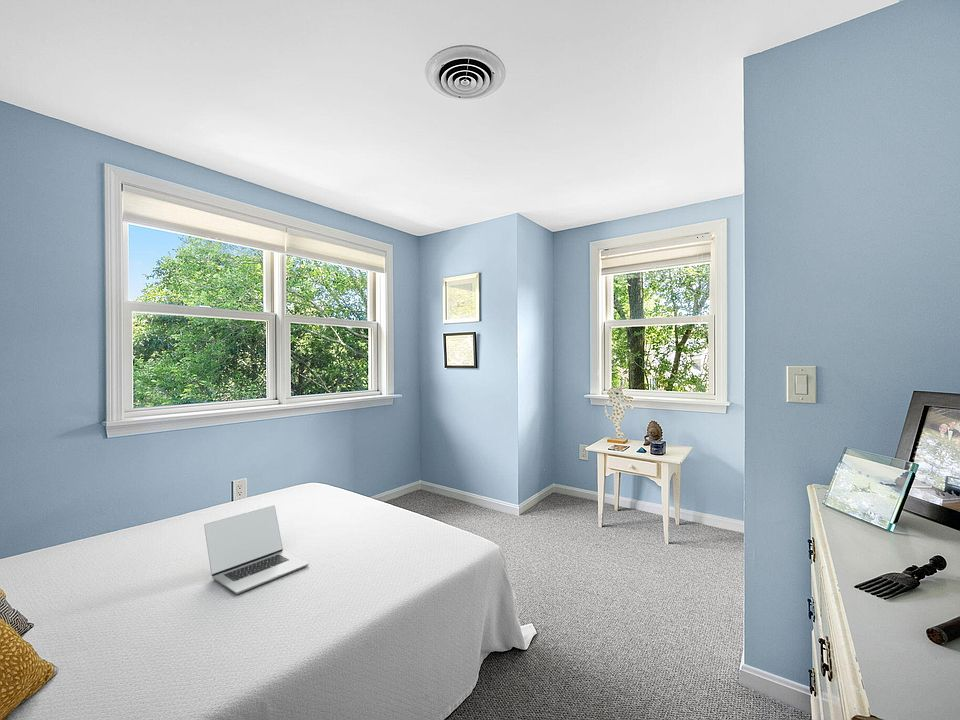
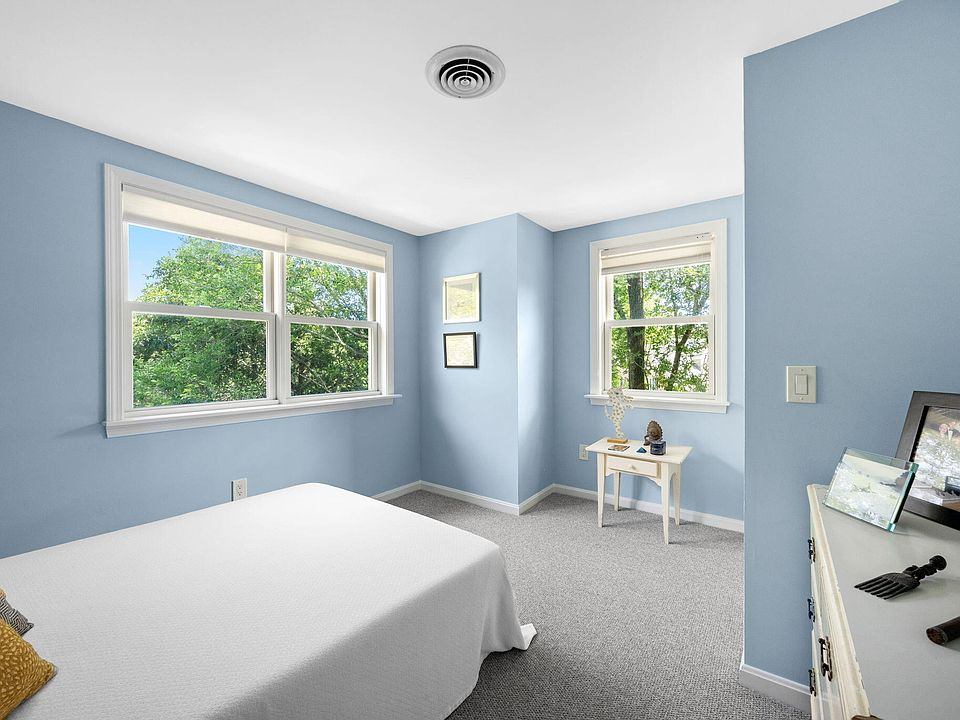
- laptop [203,505,310,595]
